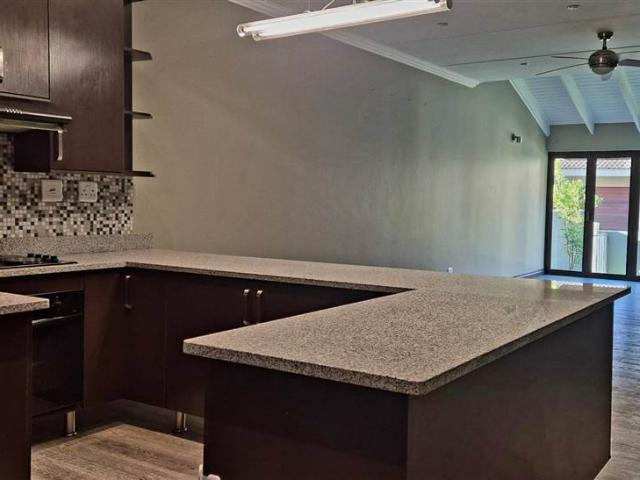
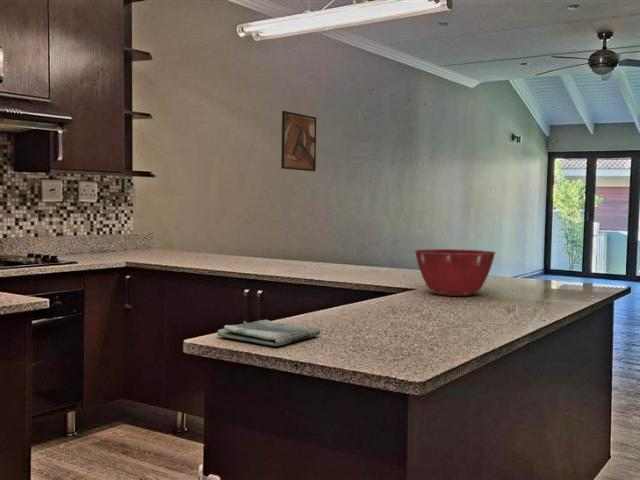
+ dish towel [216,319,321,347]
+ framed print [280,110,317,172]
+ mixing bowl [413,248,497,297]
